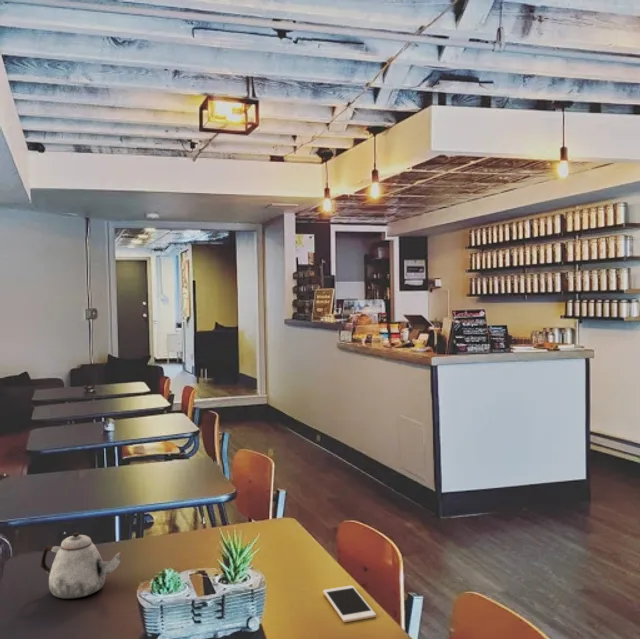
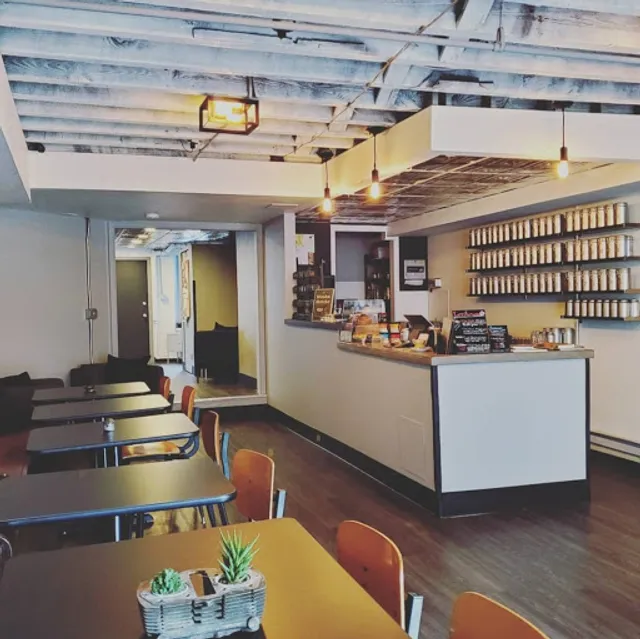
- teapot [40,532,125,600]
- cell phone [322,585,377,623]
